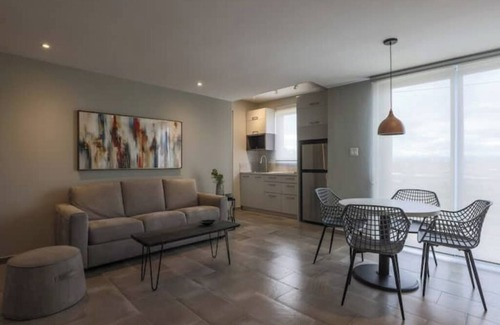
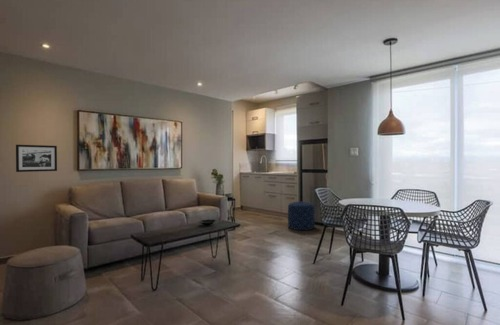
+ picture frame [15,144,58,173]
+ pouf [287,201,316,231]
